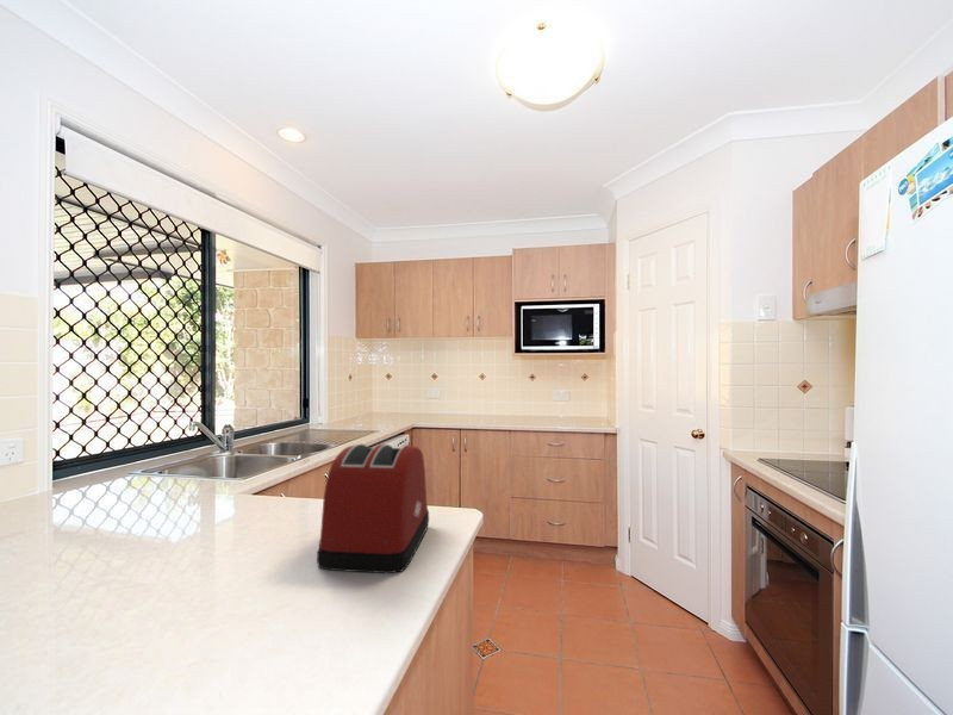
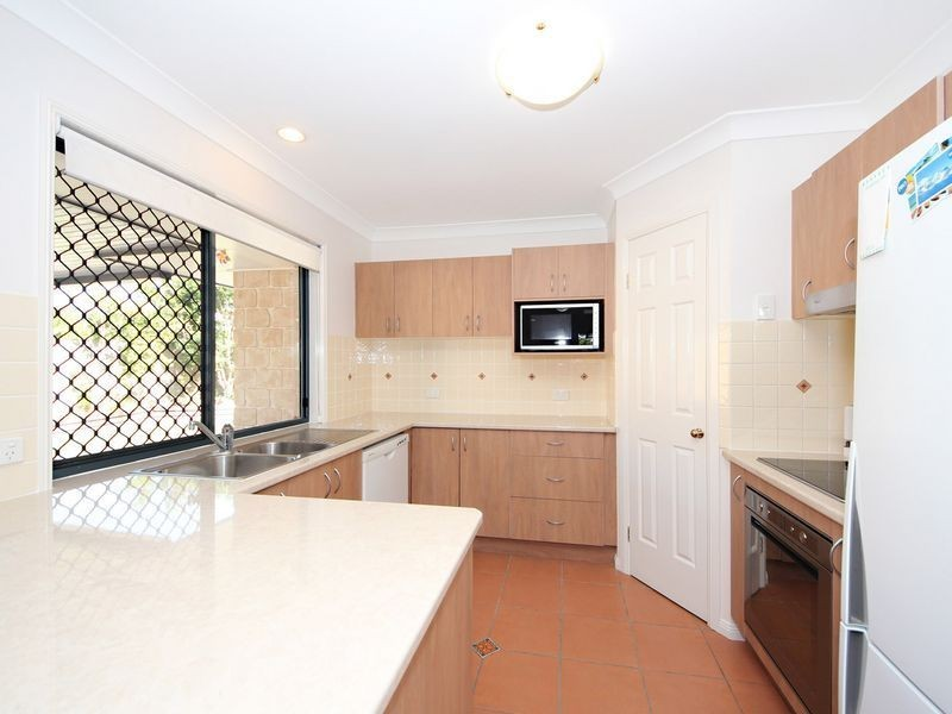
- toaster [316,442,430,574]
